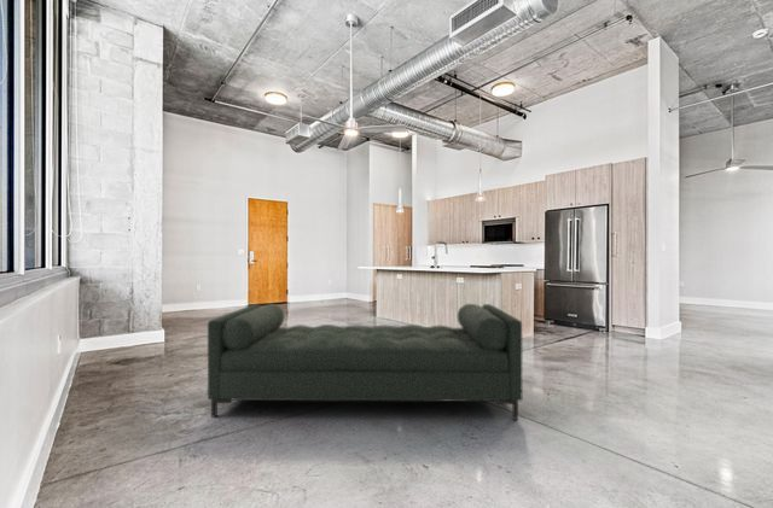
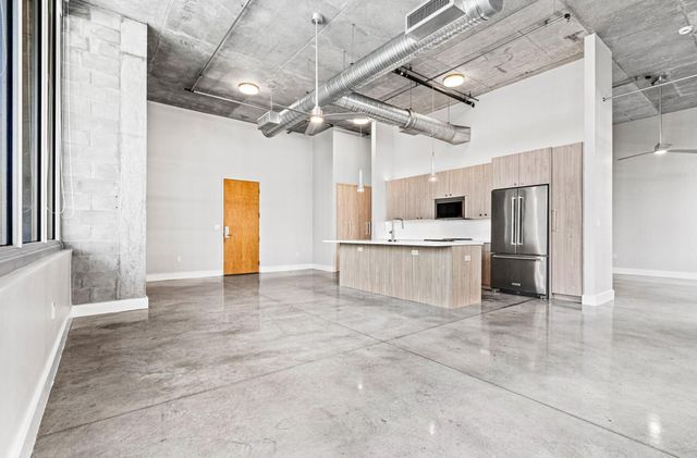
- sofa [207,303,523,421]
